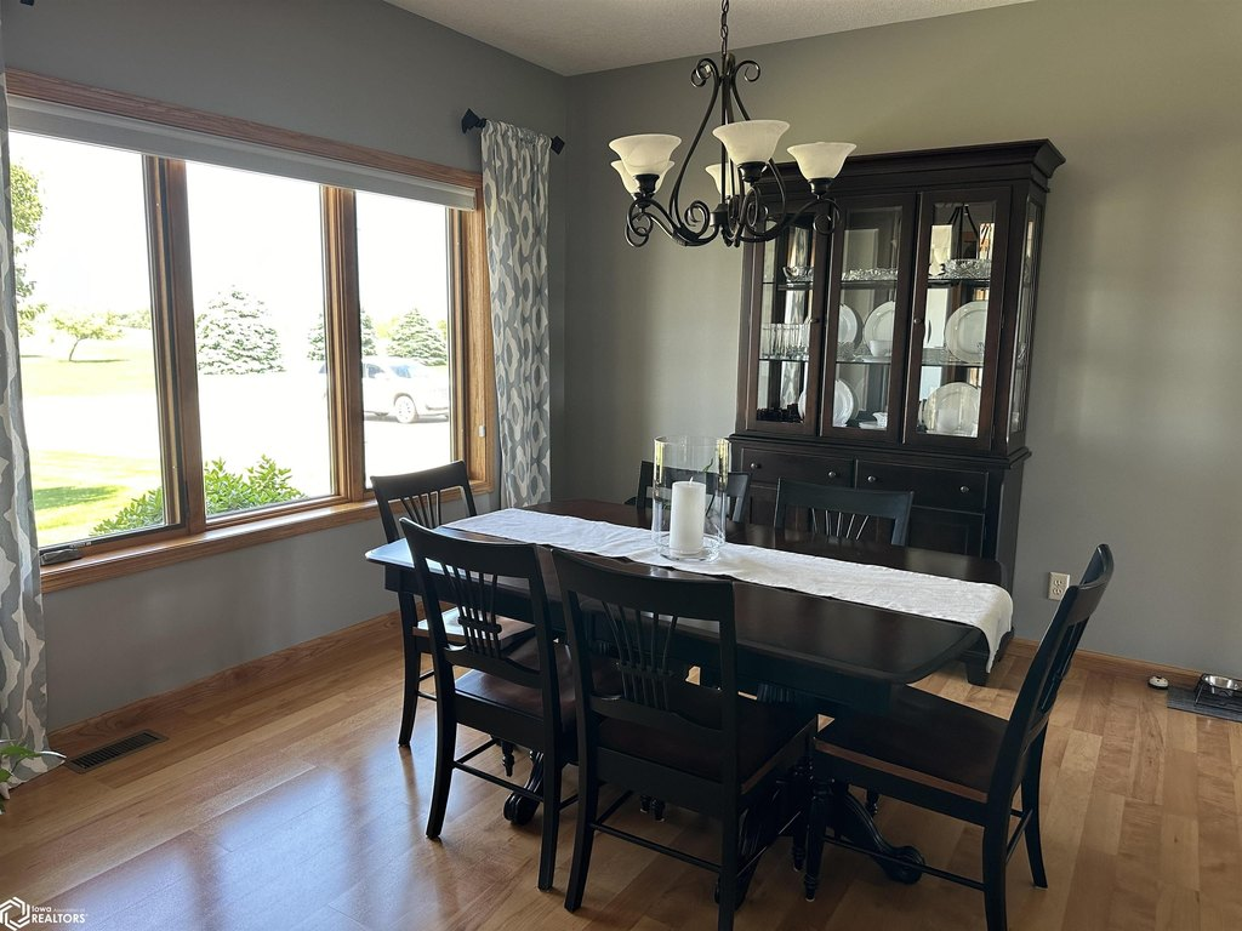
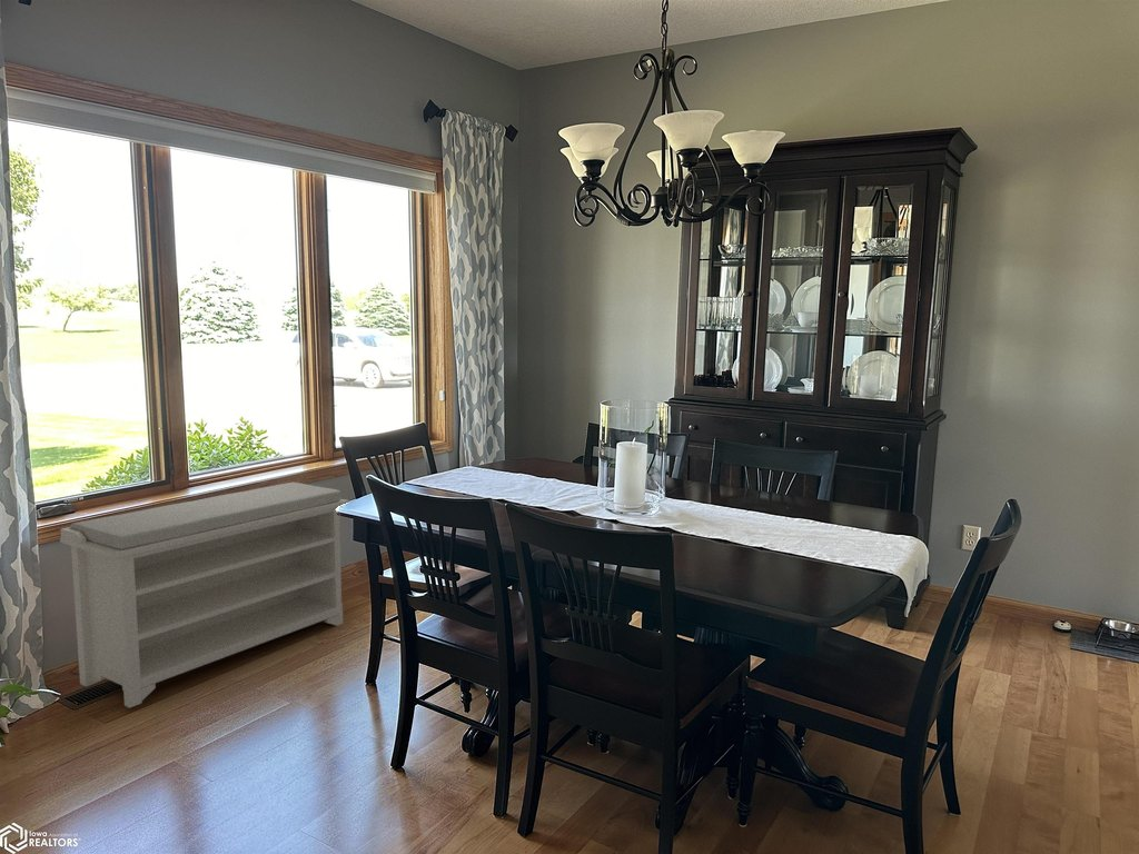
+ bench [59,481,350,709]
